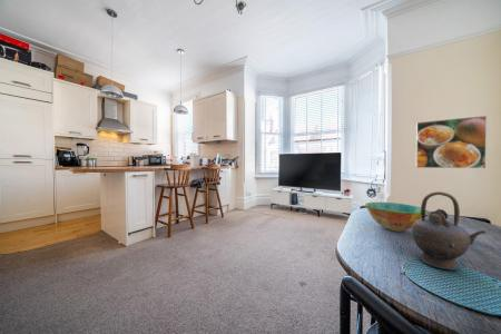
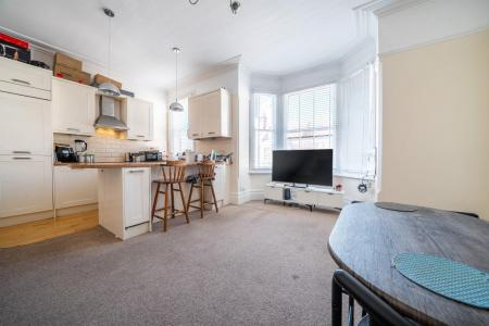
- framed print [415,115,488,169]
- teapot [411,190,488,271]
- bowl [364,202,429,233]
